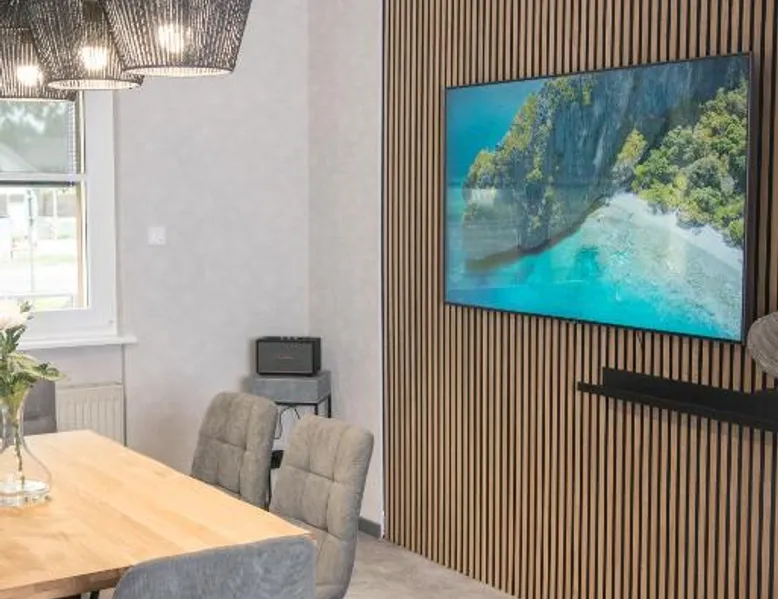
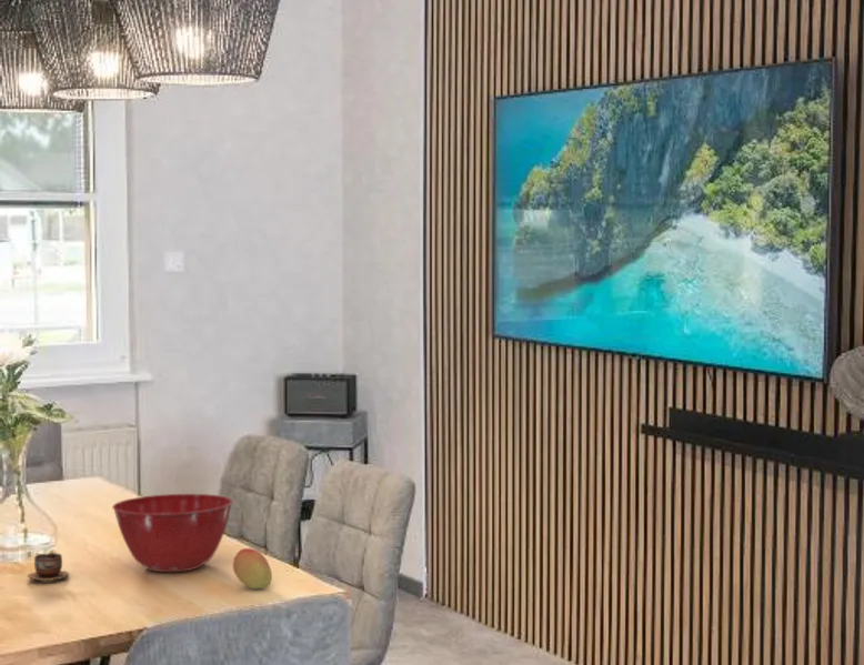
+ fruit [232,547,273,590]
+ mixing bowl [111,493,234,573]
+ cup [27,552,70,582]
